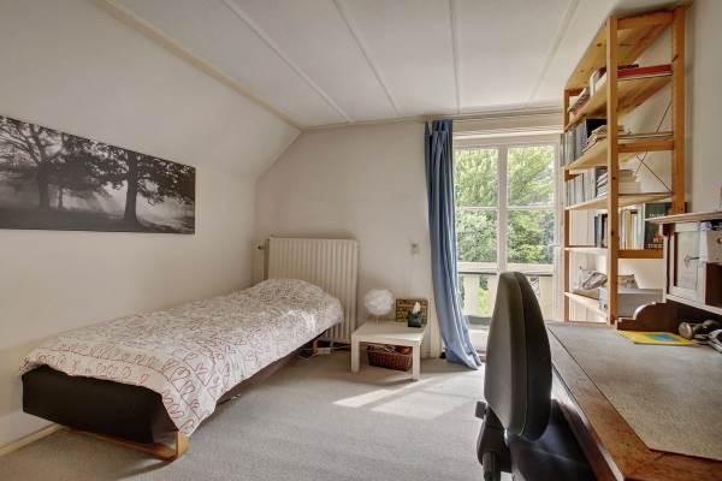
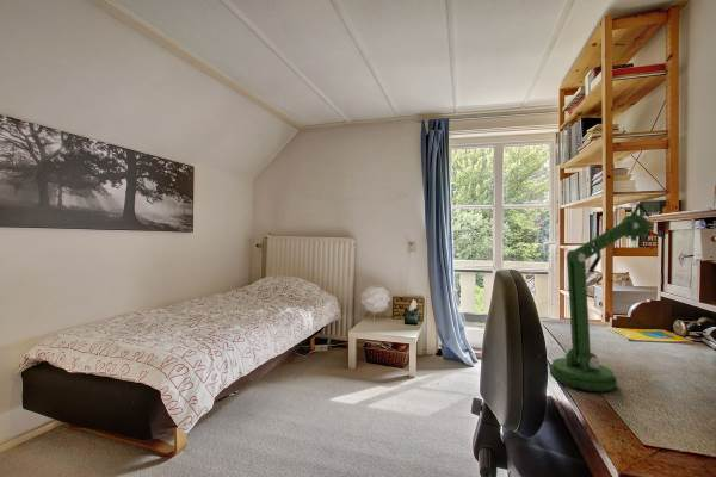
+ desk lamp [549,202,666,392]
